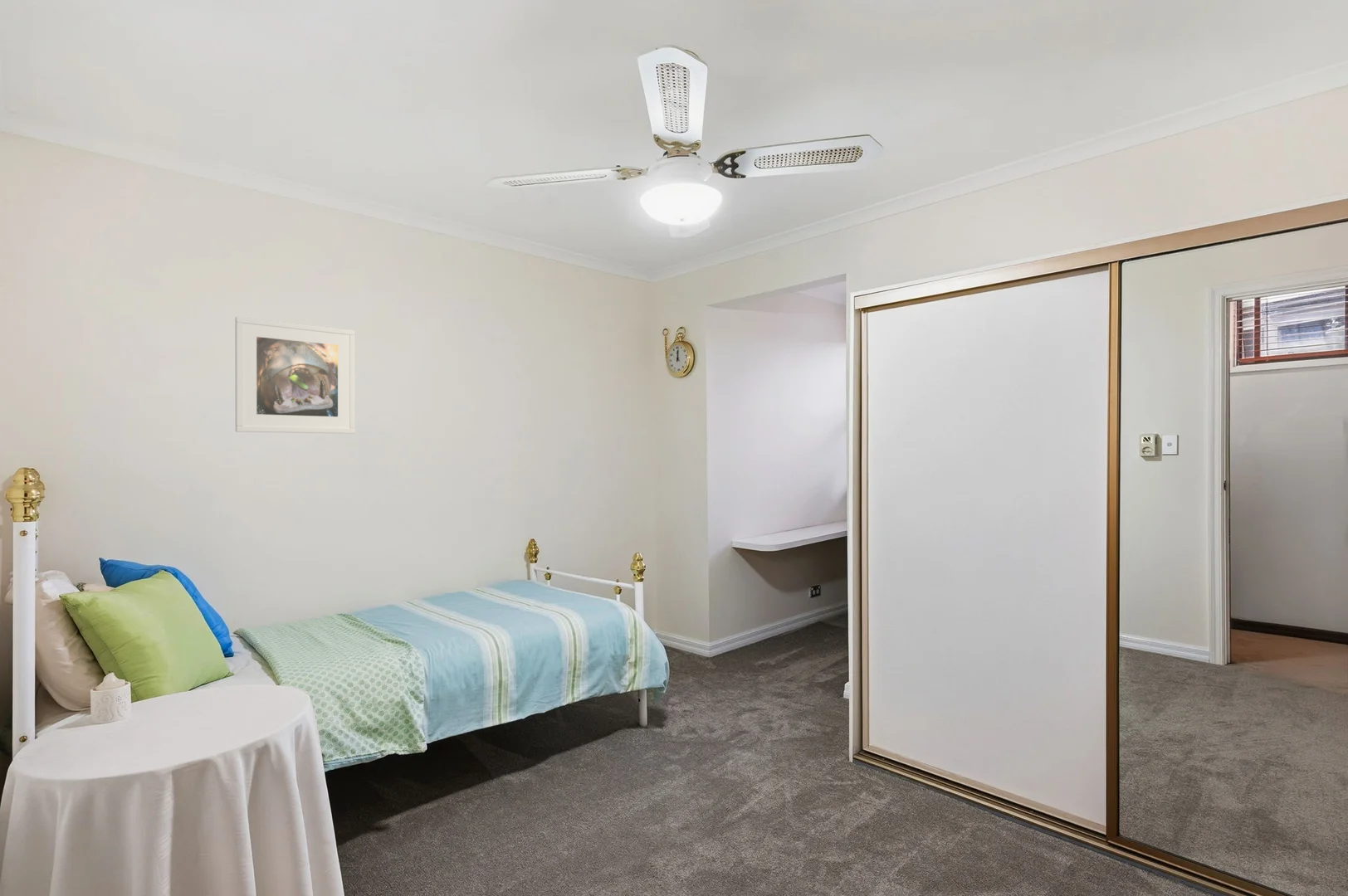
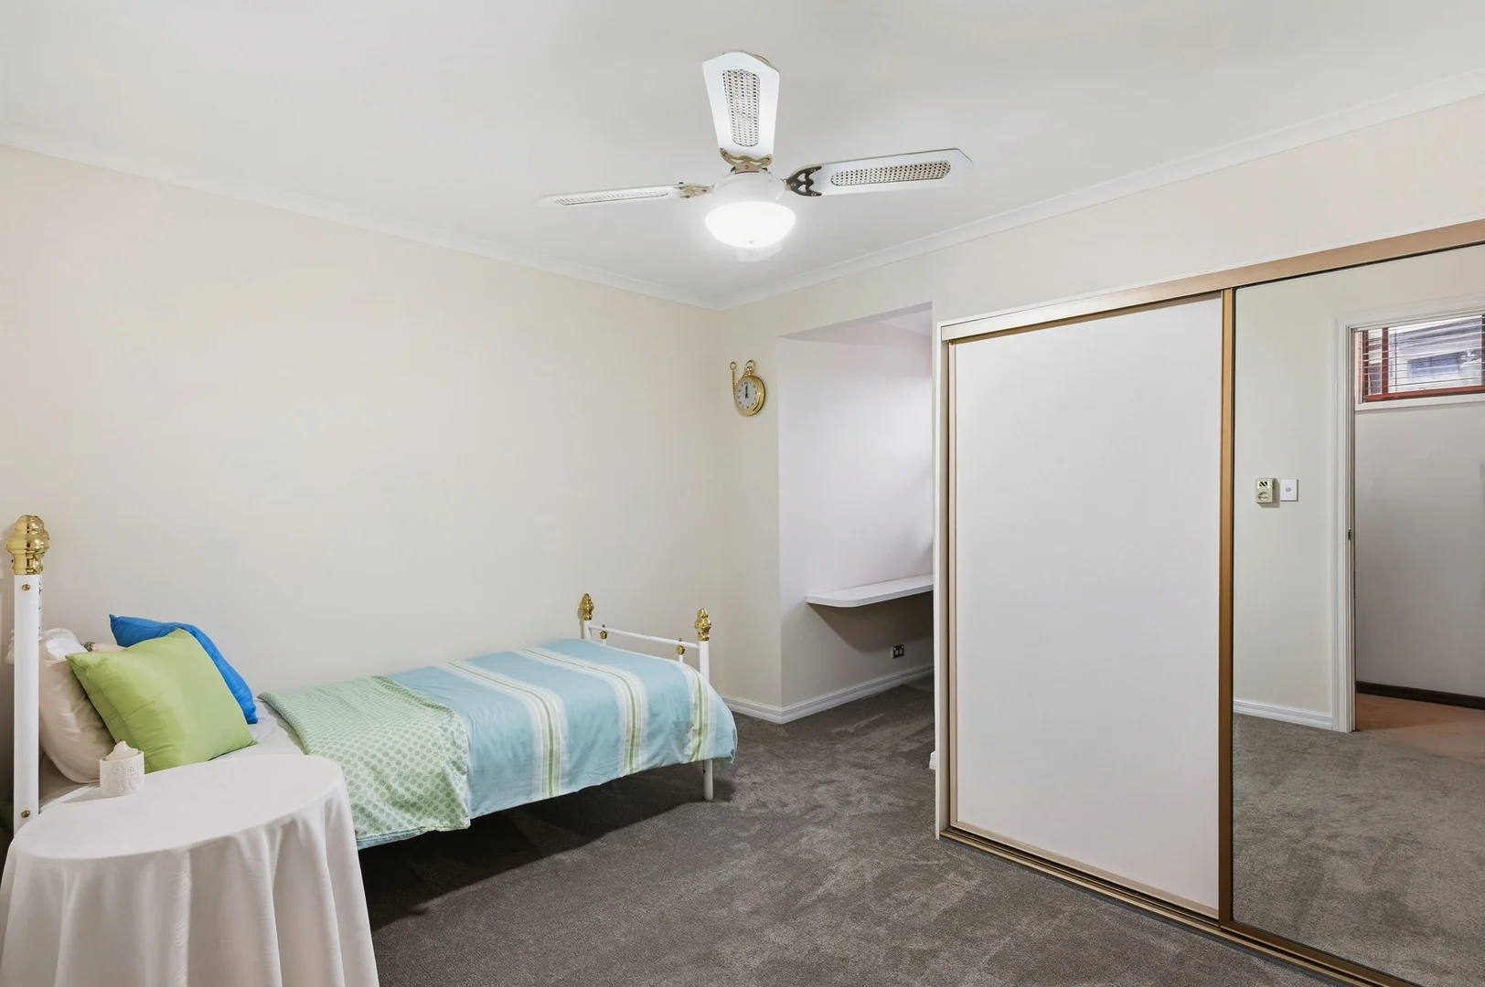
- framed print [234,316,356,435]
